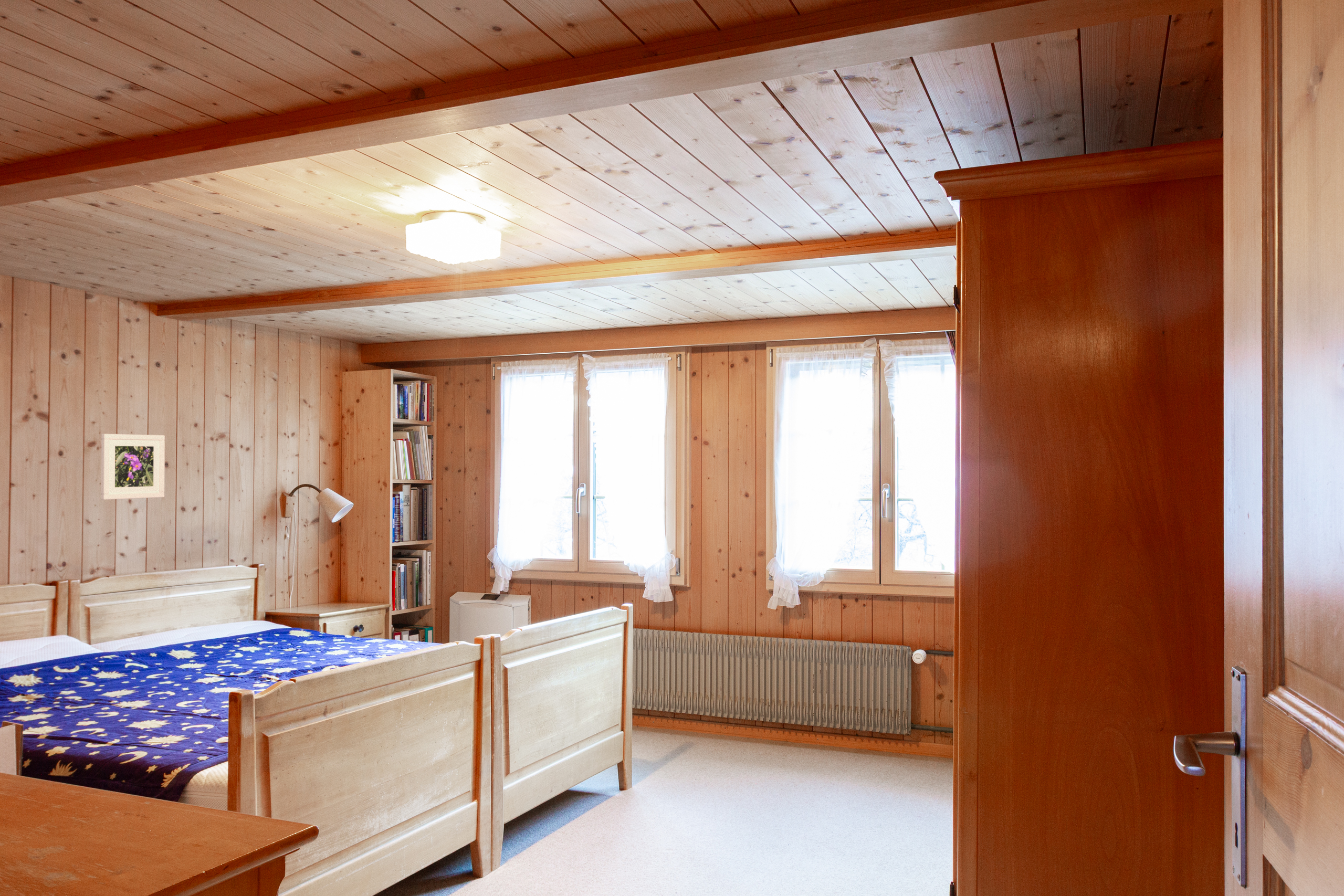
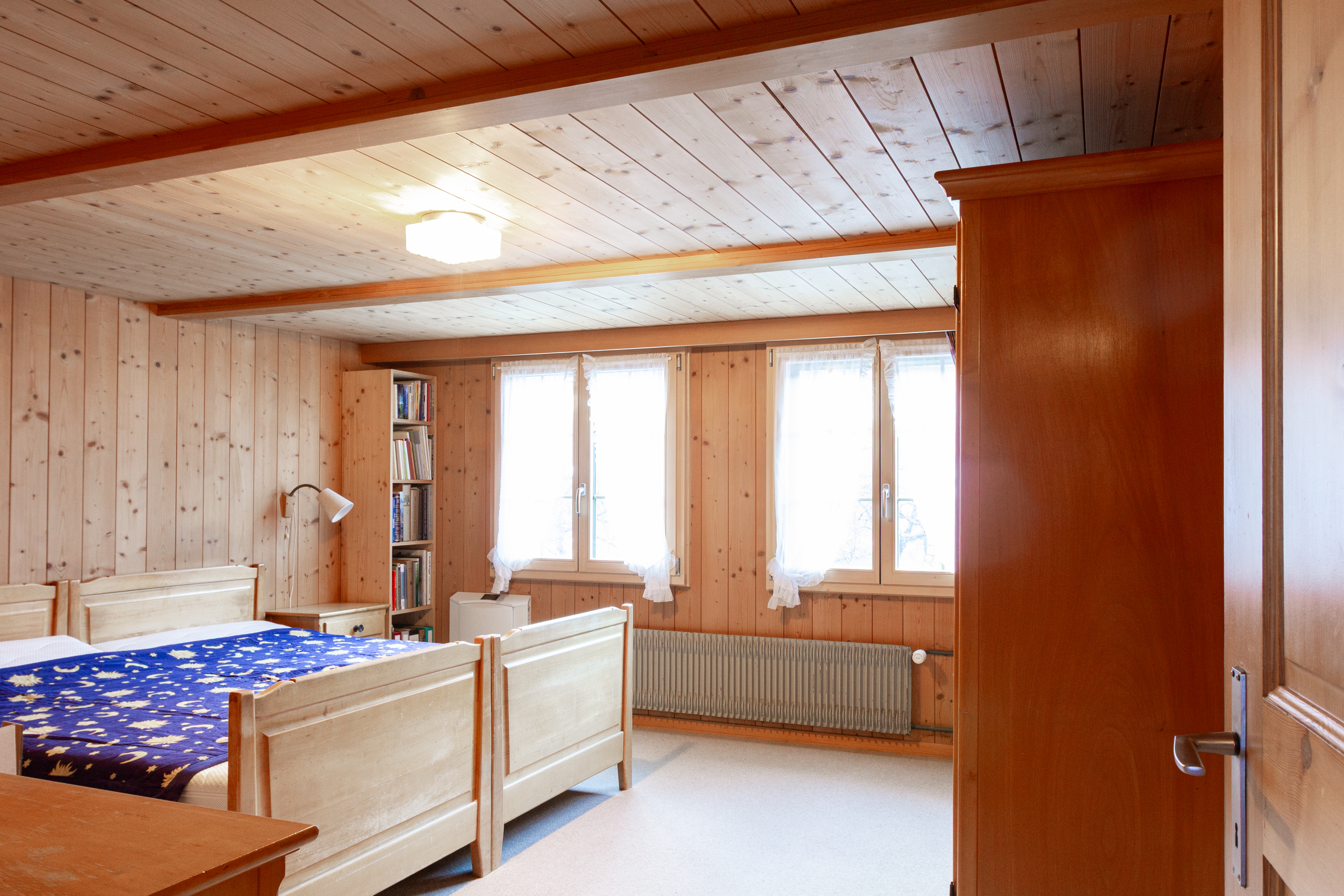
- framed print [100,433,165,500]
